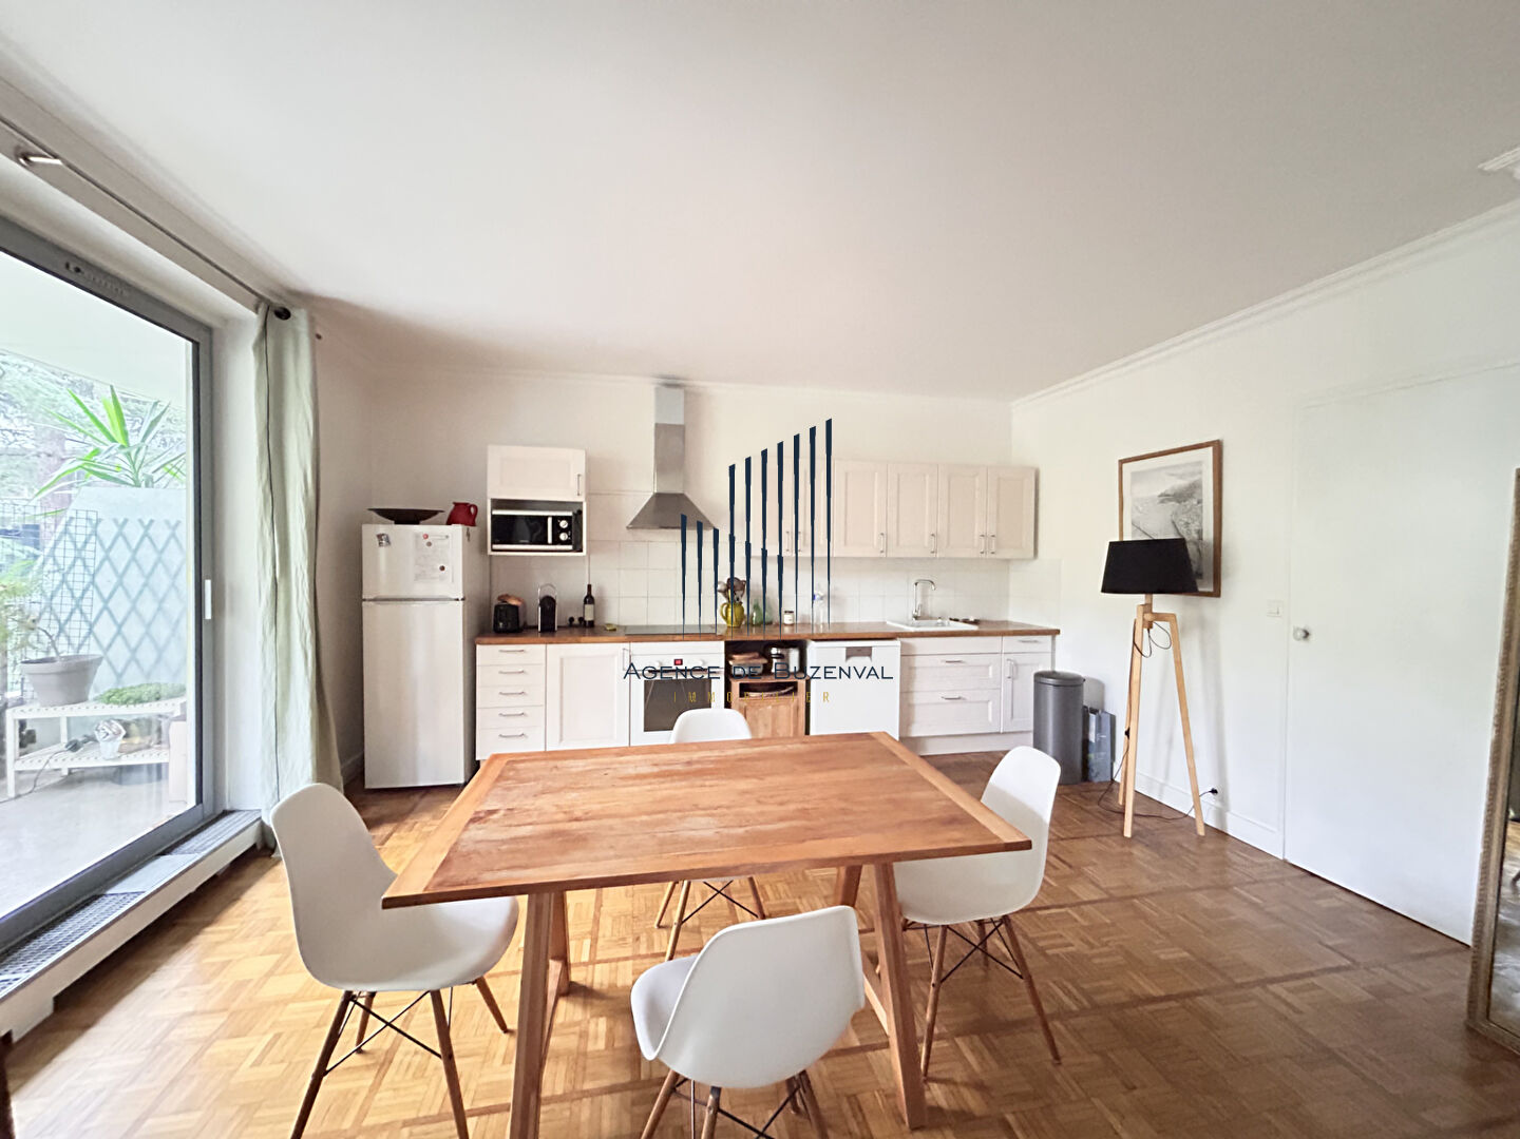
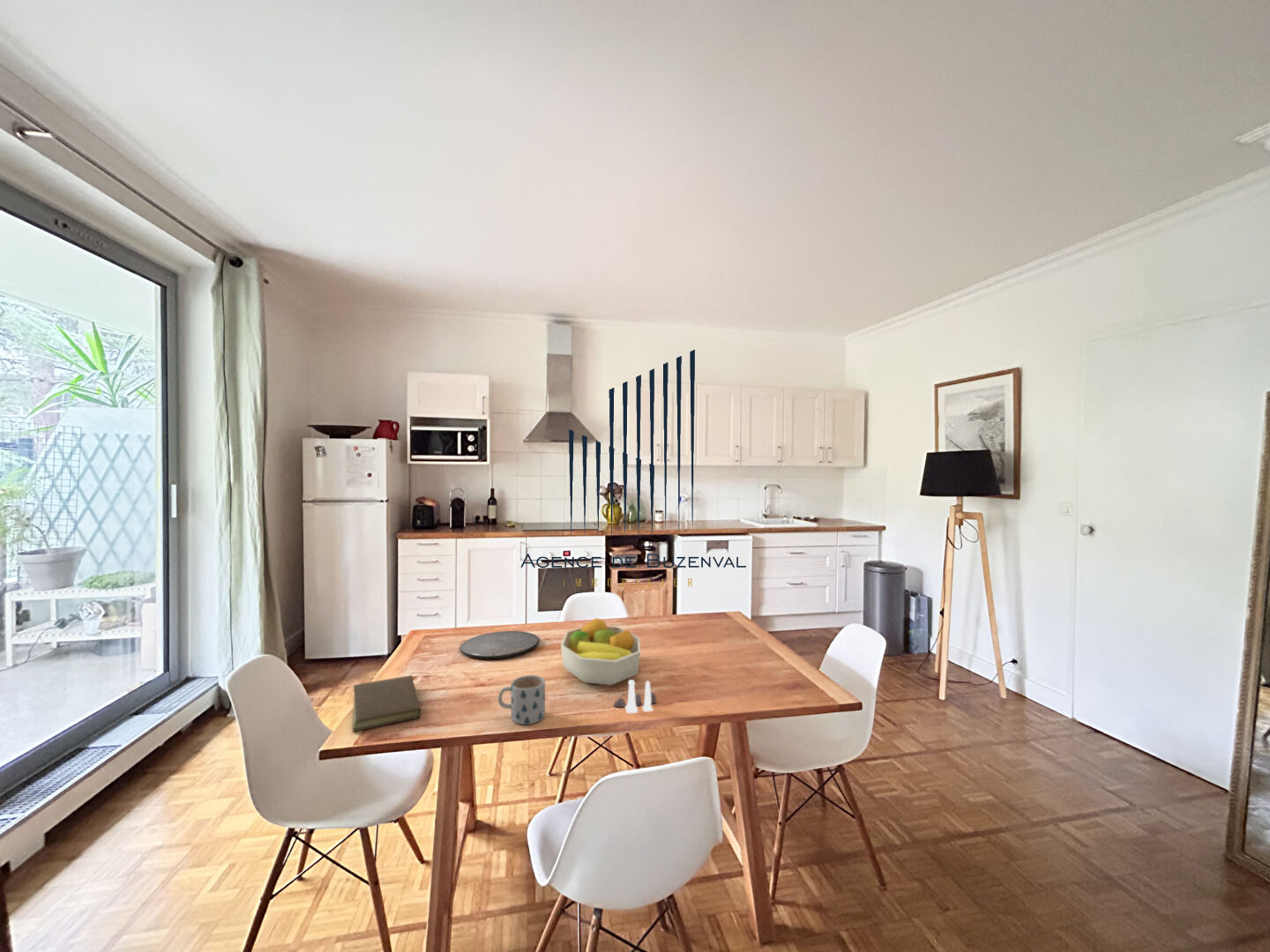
+ mug [497,674,546,725]
+ salt and pepper shaker set [613,679,657,714]
+ fruit bowl [560,617,641,687]
+ book [351,672,431,733]
+ plate [459,630,541,659]
